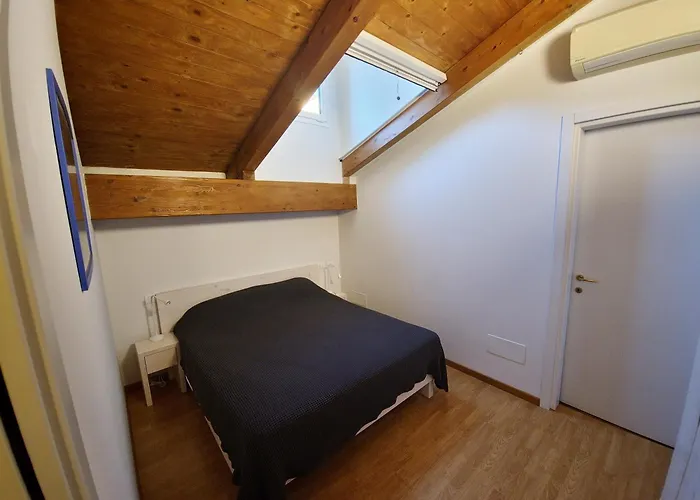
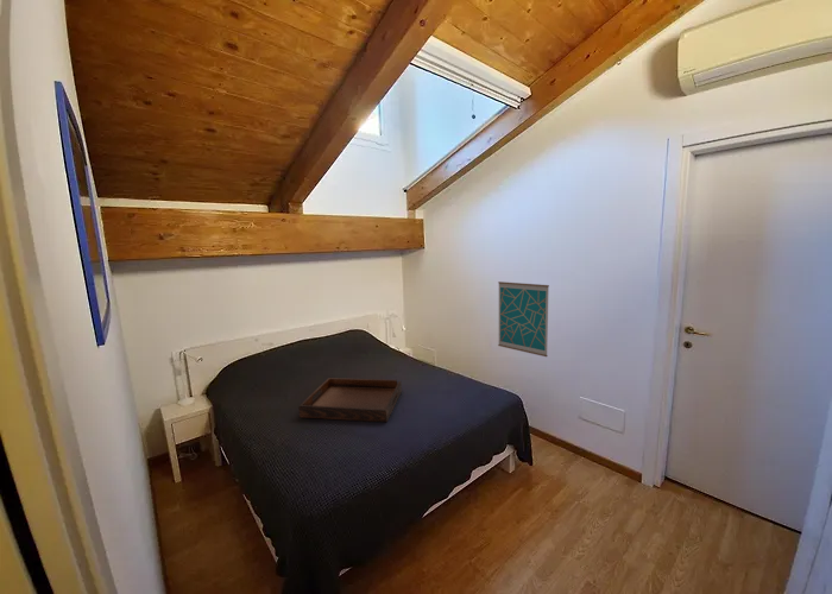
+ wall art [497,280,550,358]
+ serving tray [297,377,403,423]
